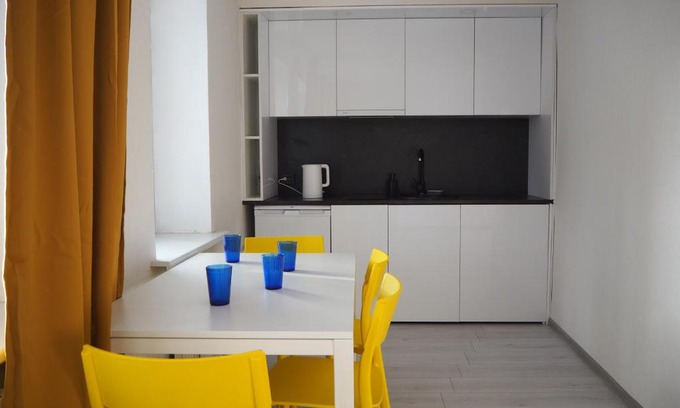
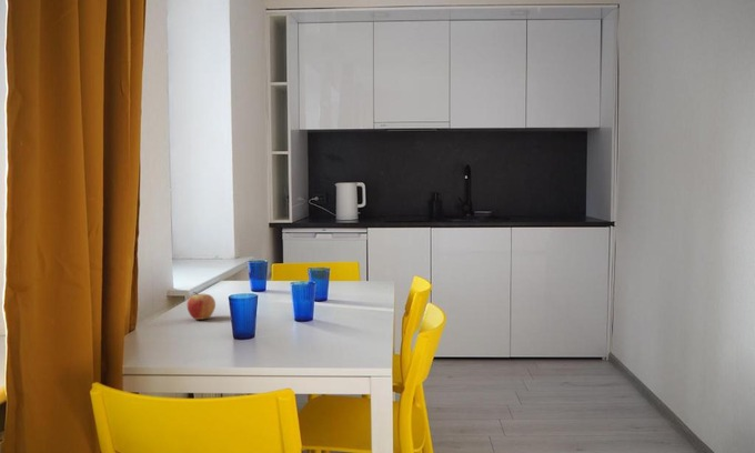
+ fruit [187,291,217,321]
